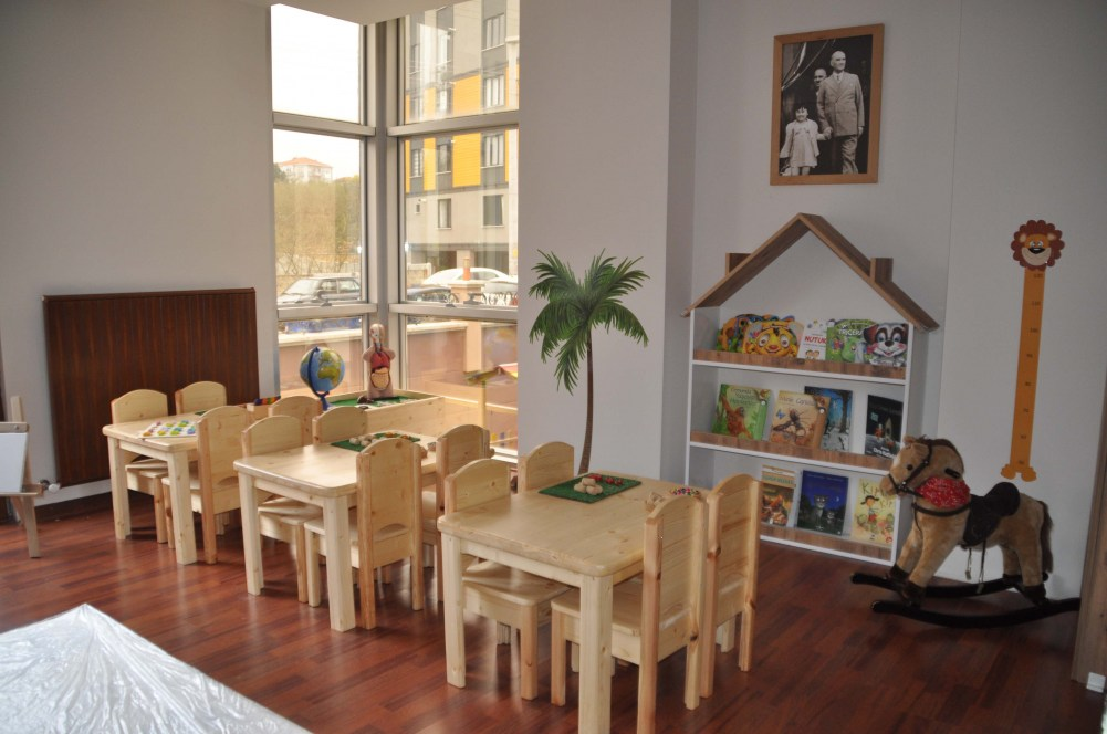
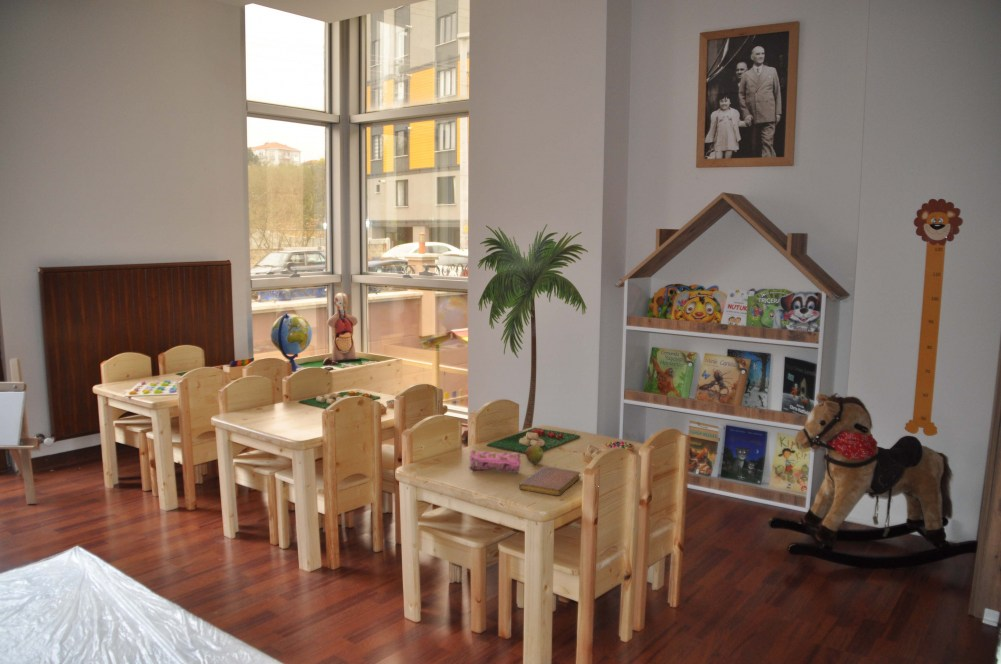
+ pencil case [469,449,521,474]
+ apple [525,444,544,465]
+ notebook [518,466,581,497]
